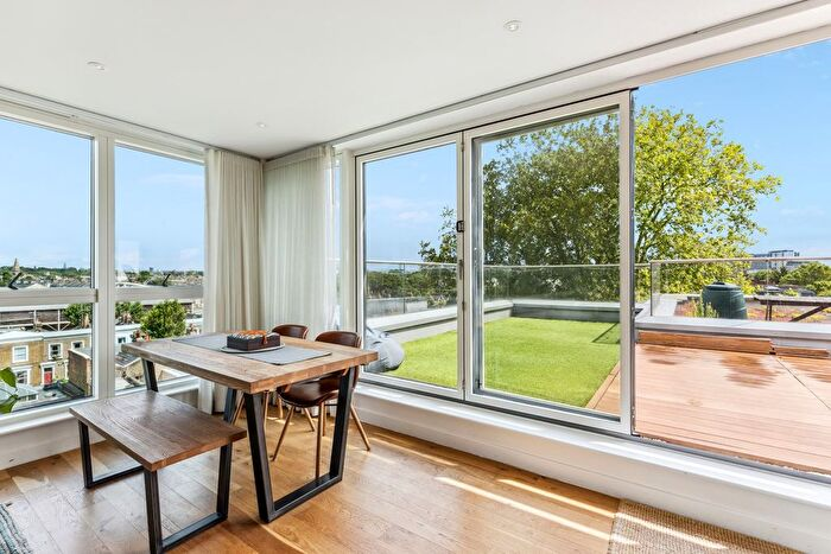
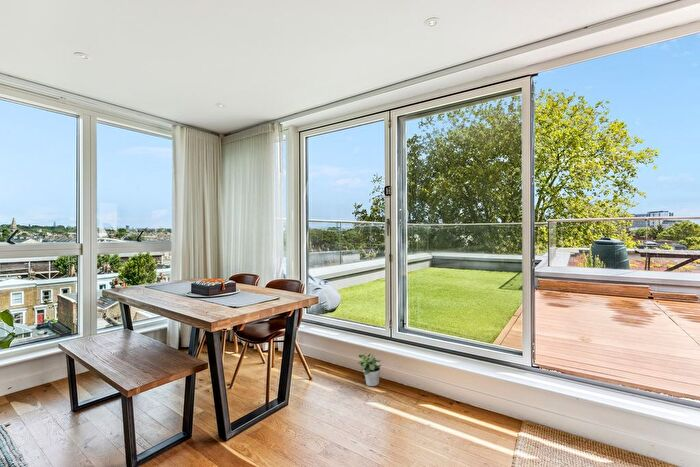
+ potted plant [357,352,382,387]
